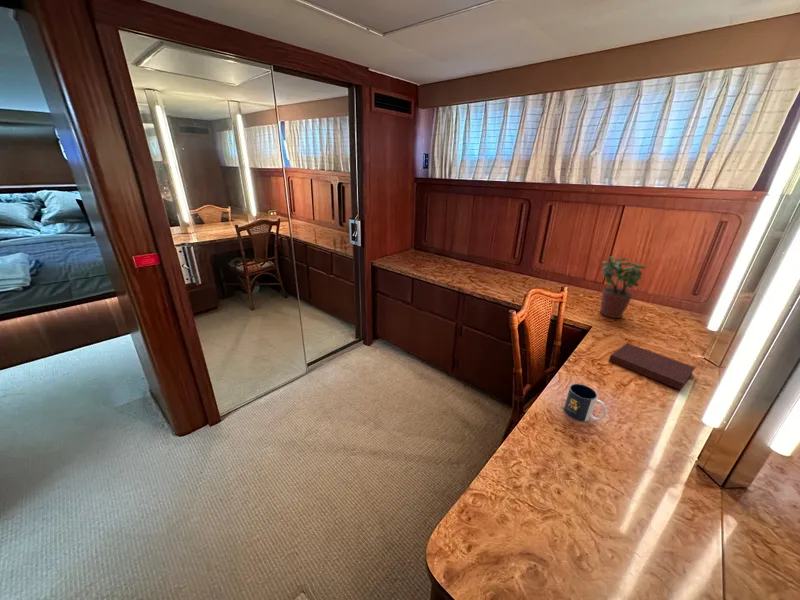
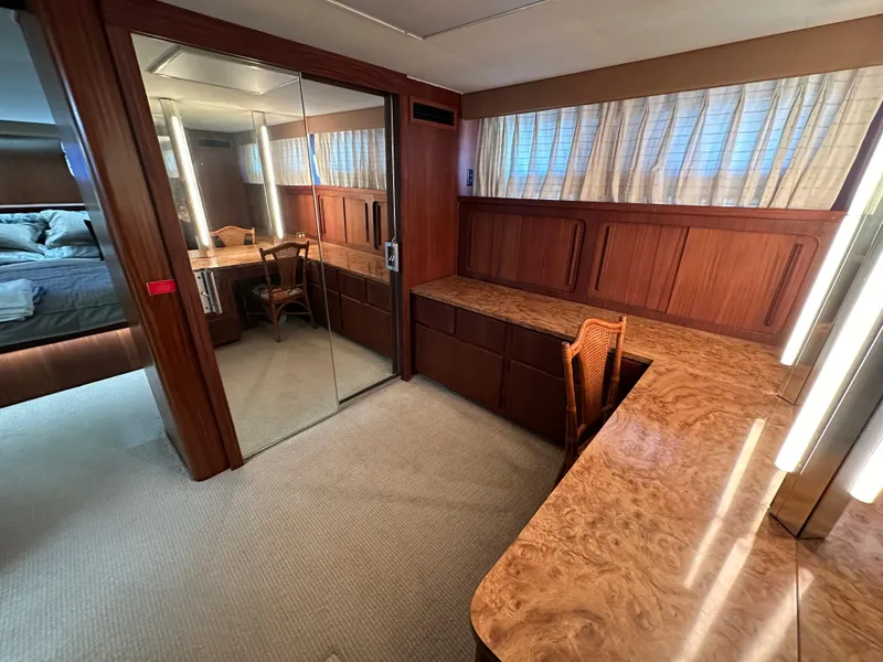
- notebook [608,342,696,391]
- potted plant [599,255,647,319]
- mug [563,383,608,423]
